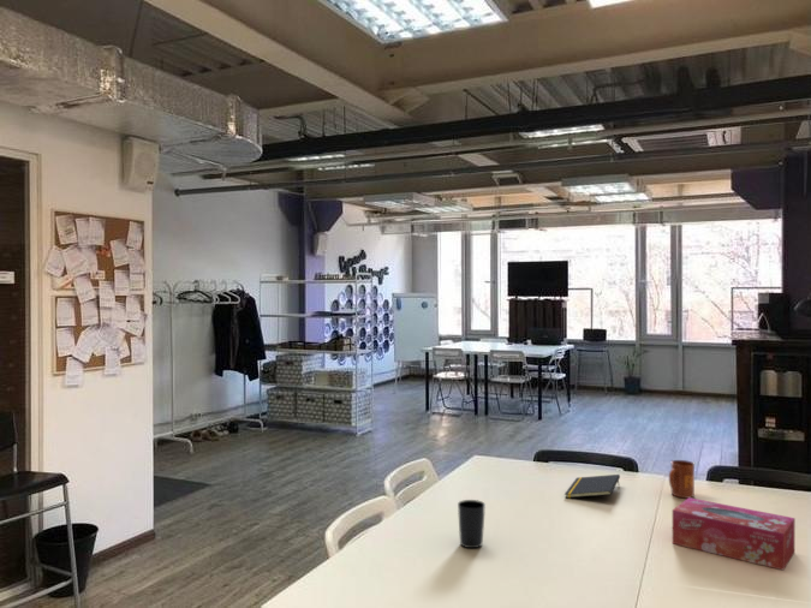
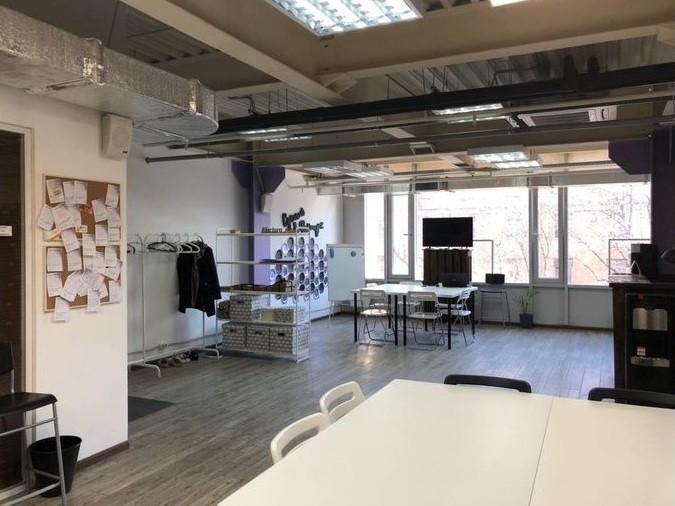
- cup [457,499,487,549]
- tissue box [672,497,797,571]
- notepad [563,473,621,499]
- mug [668,459,696,500]
